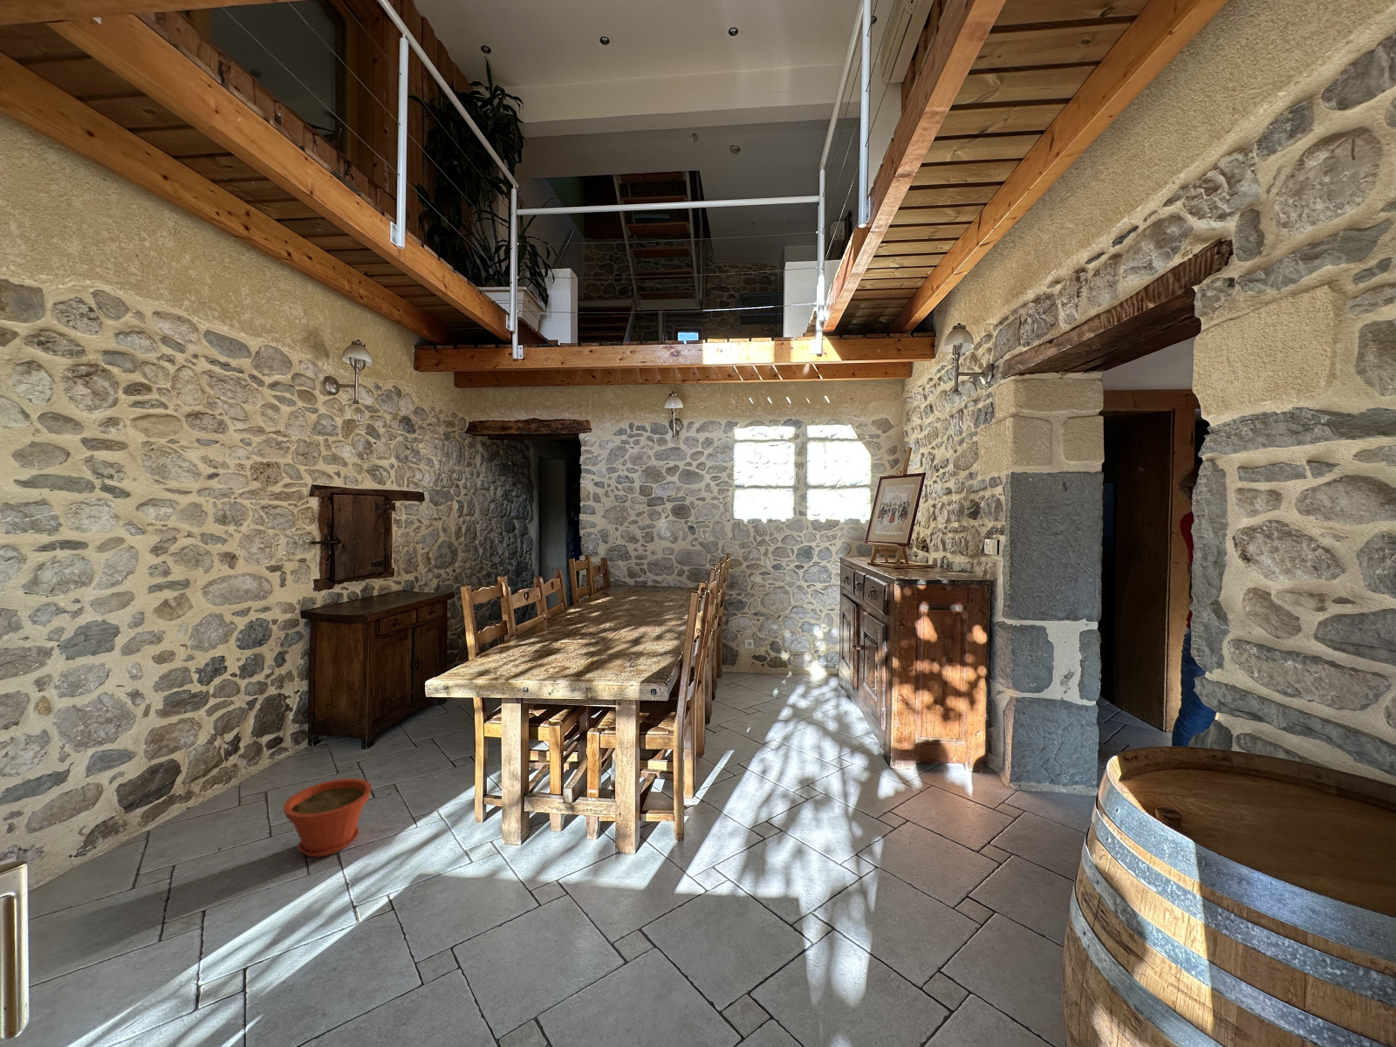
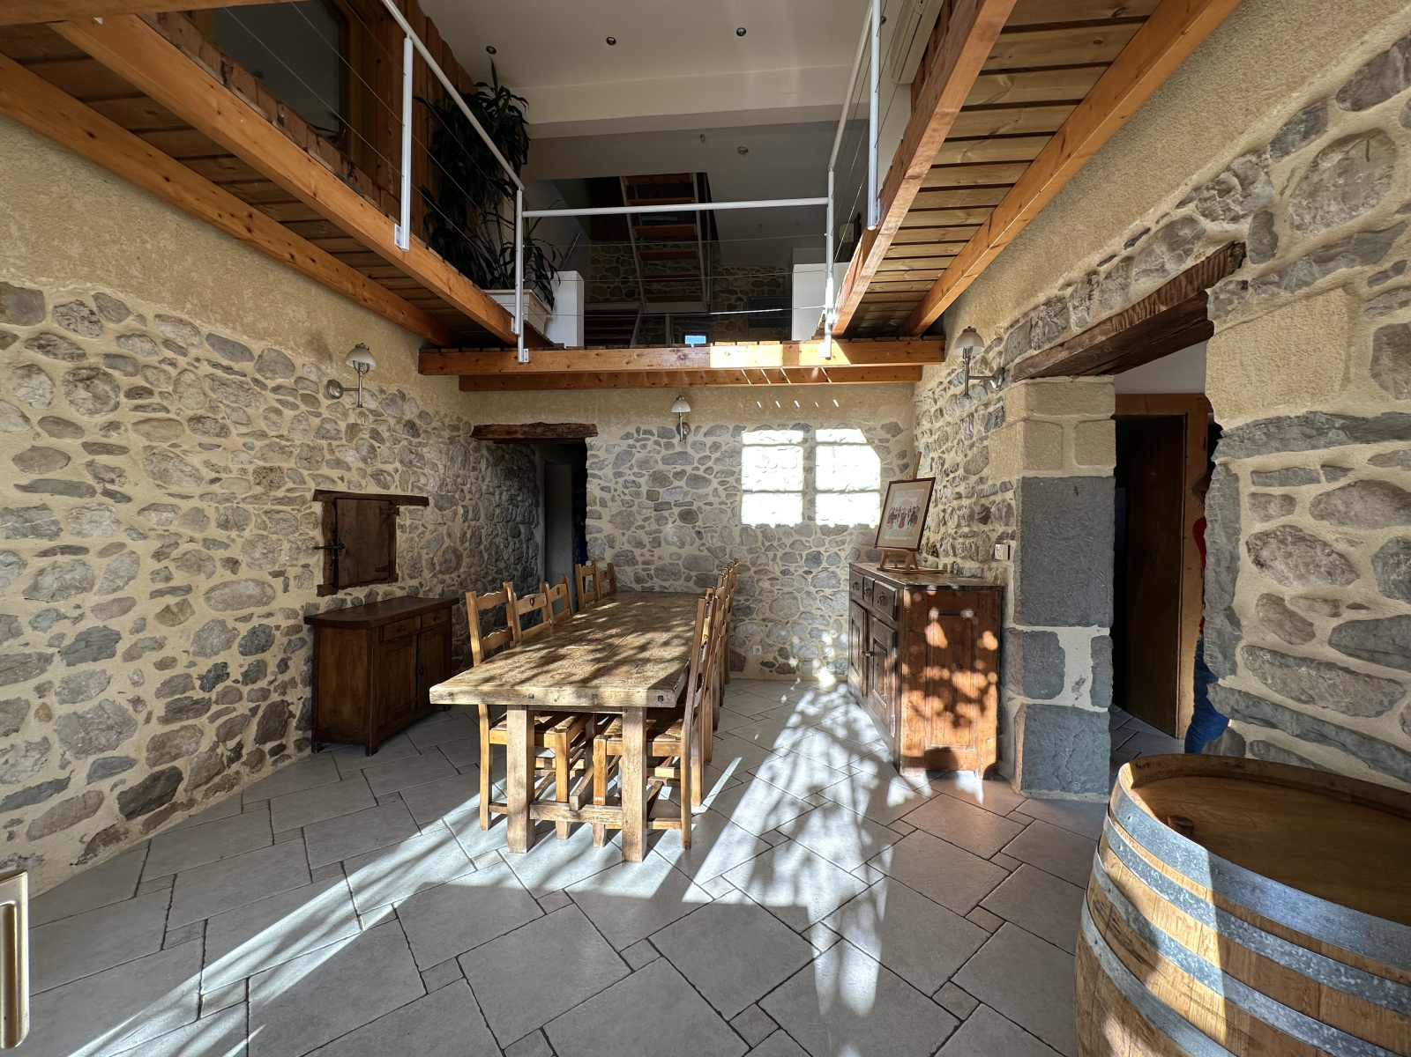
- plant pot [282,778,373,859]
